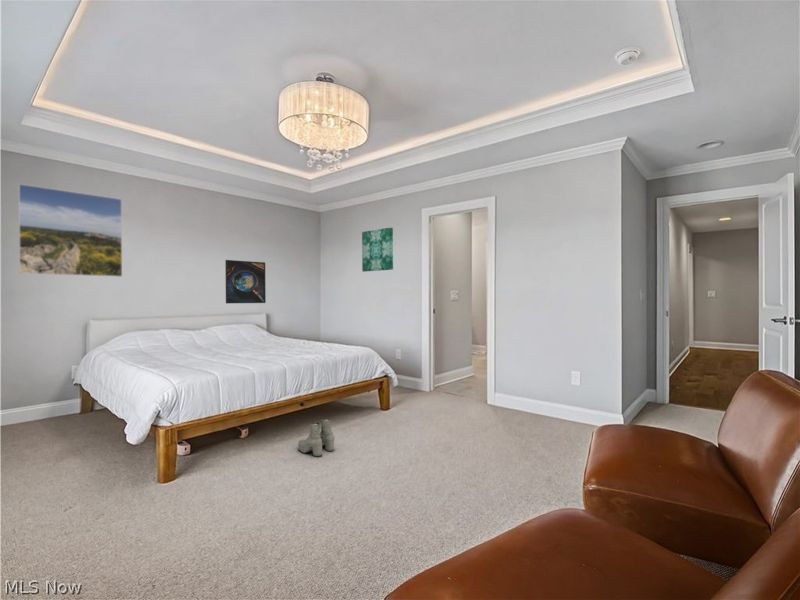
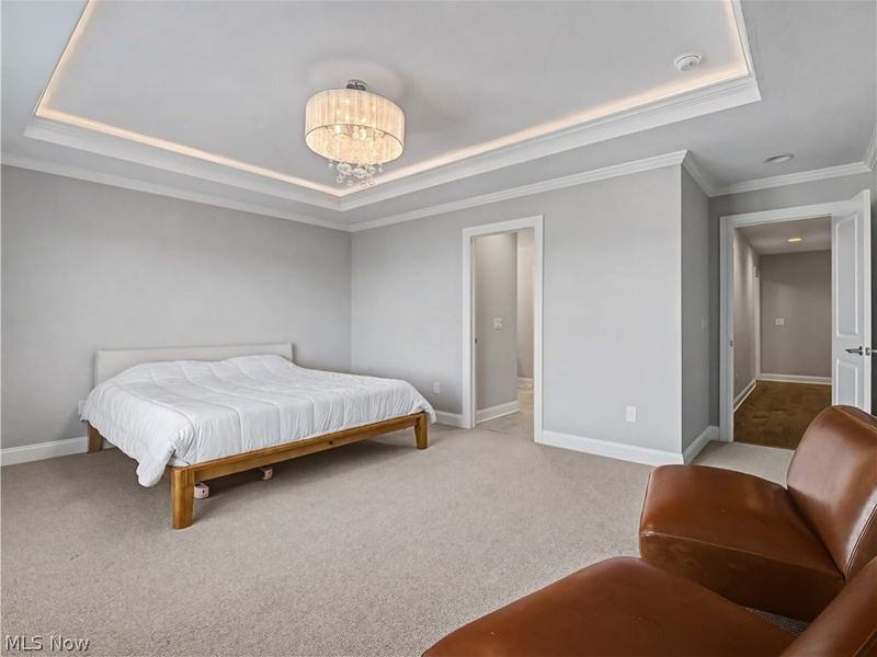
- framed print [224,259,267,304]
- wall art [361,227,394,273]
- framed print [17,183,123,278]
- boots [297,418,335,457]
